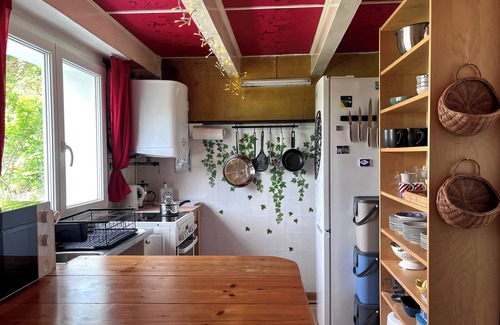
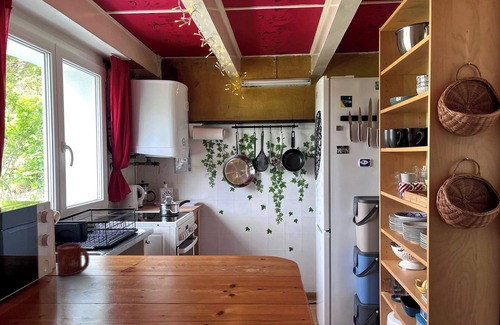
+ cup [56,242,90,277]
